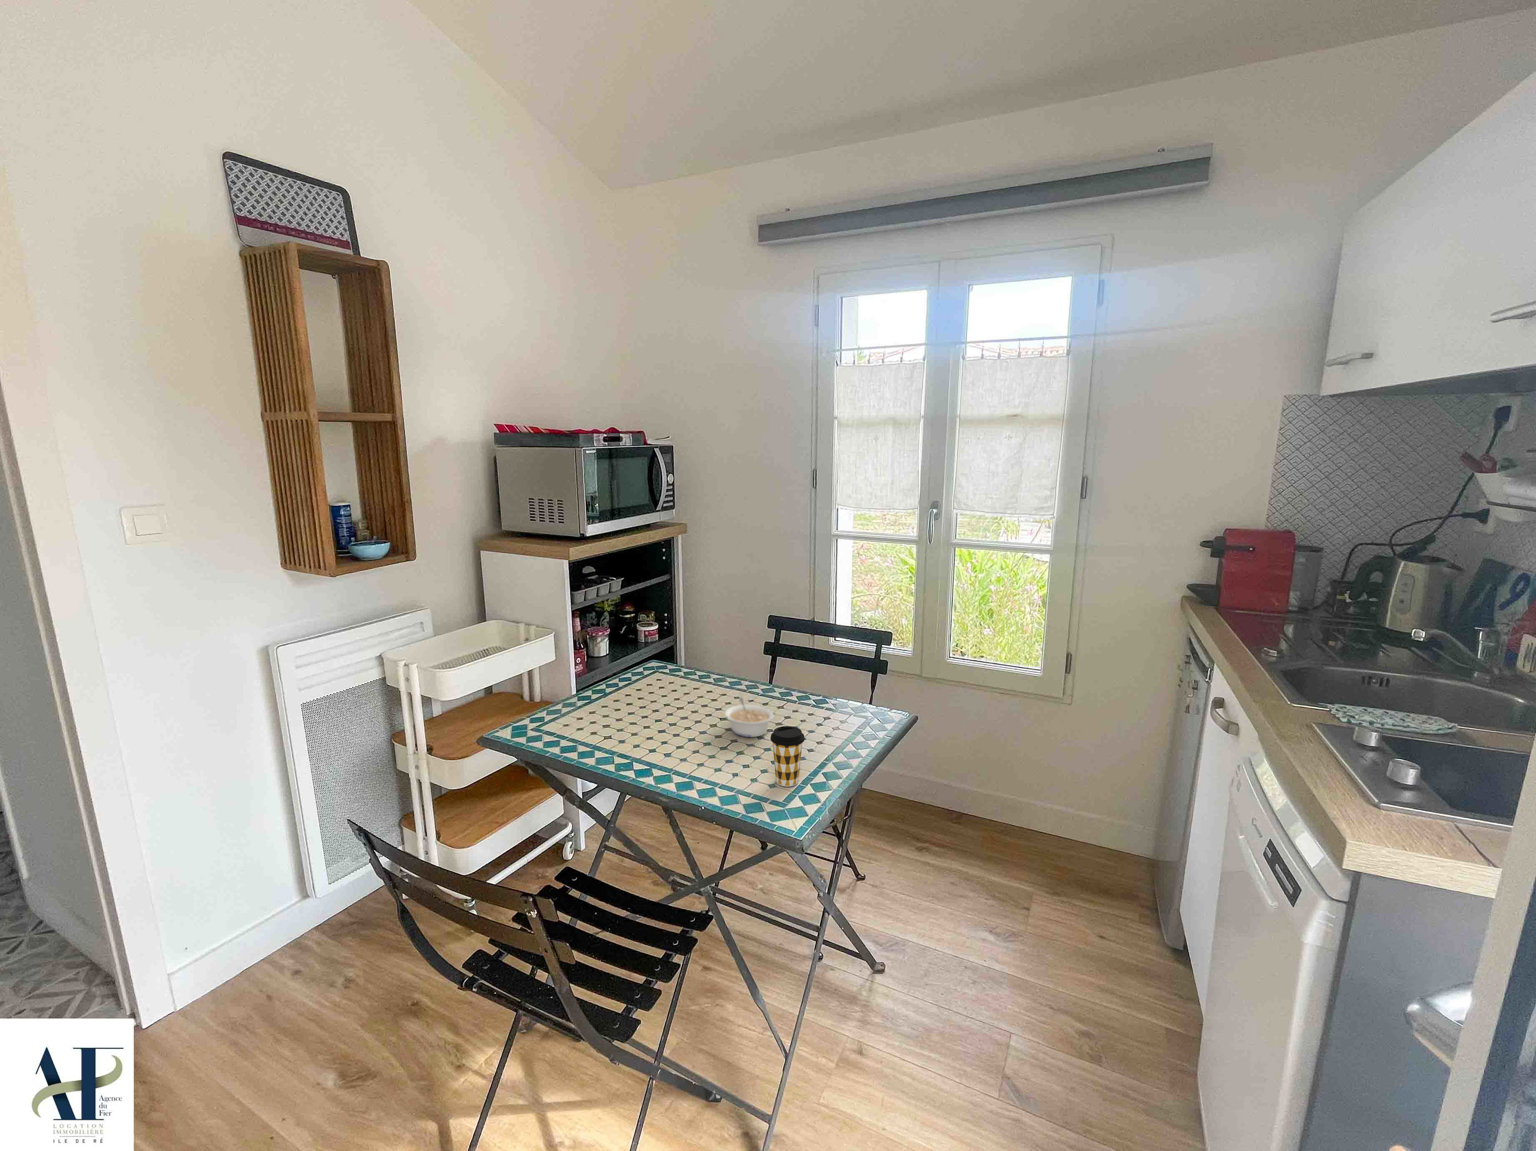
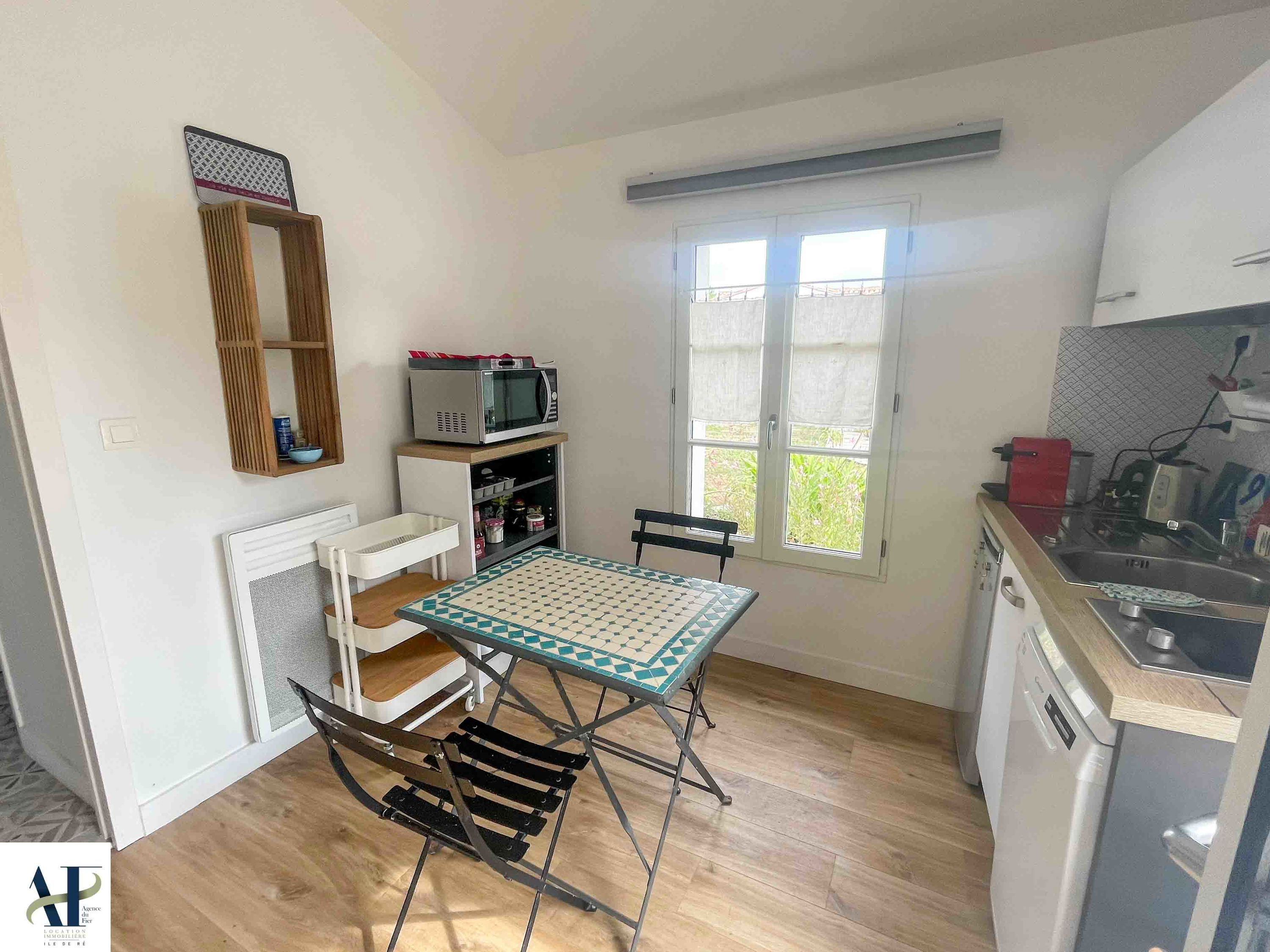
- legume [724,698,775,738]
- coffee cup [770,725,805,787]
